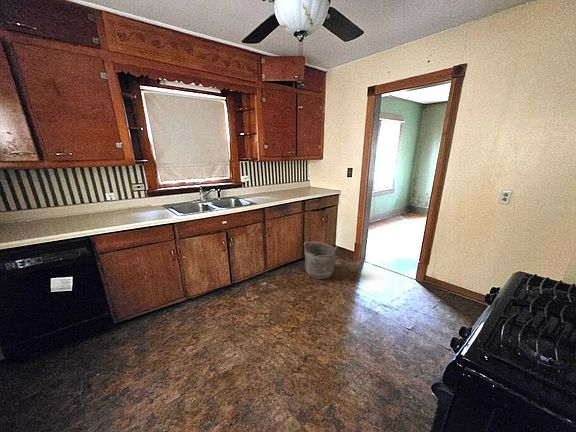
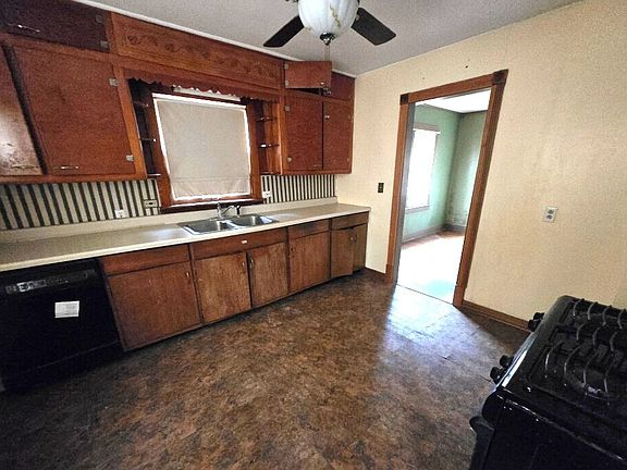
- bucket [303,240,339,280]
